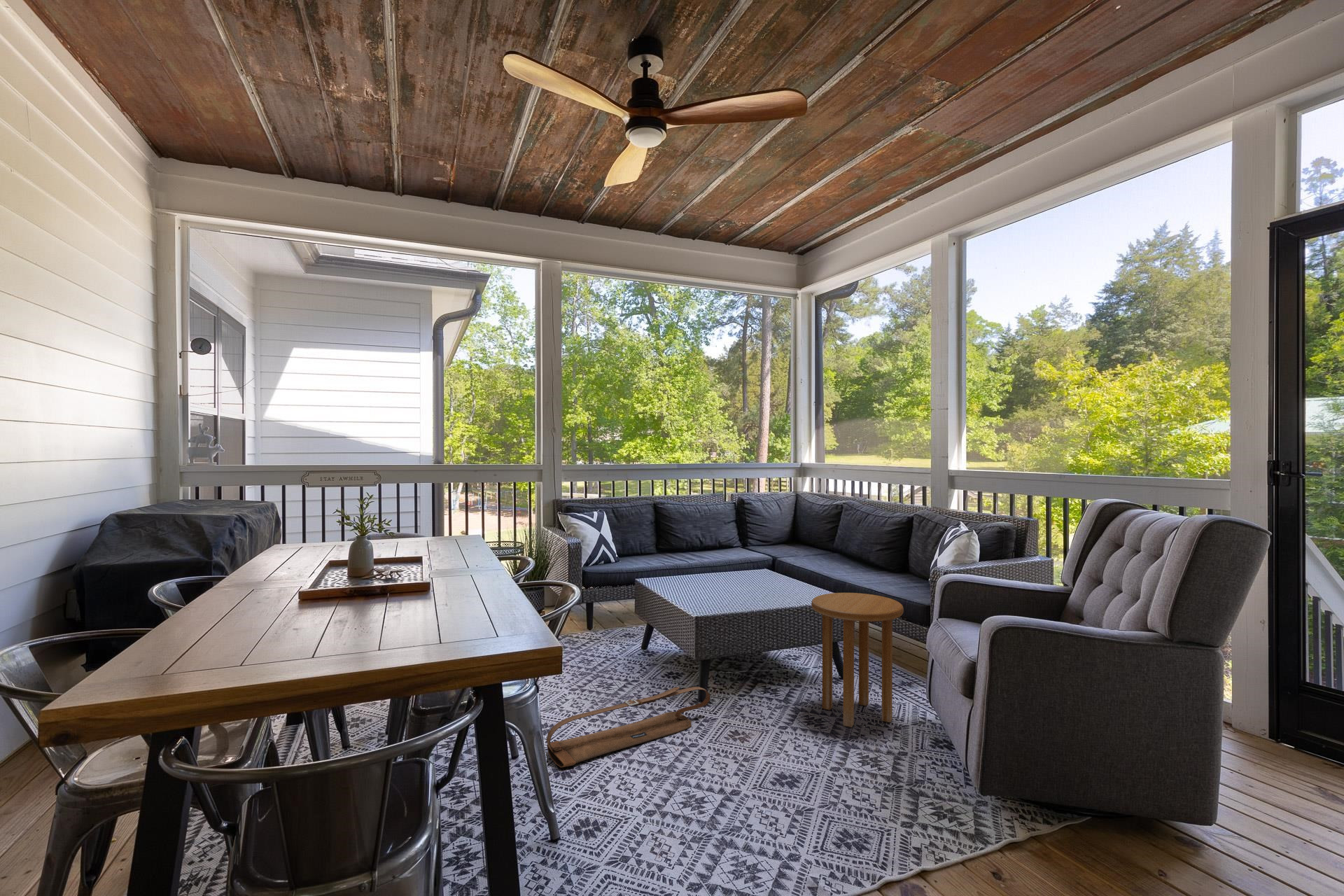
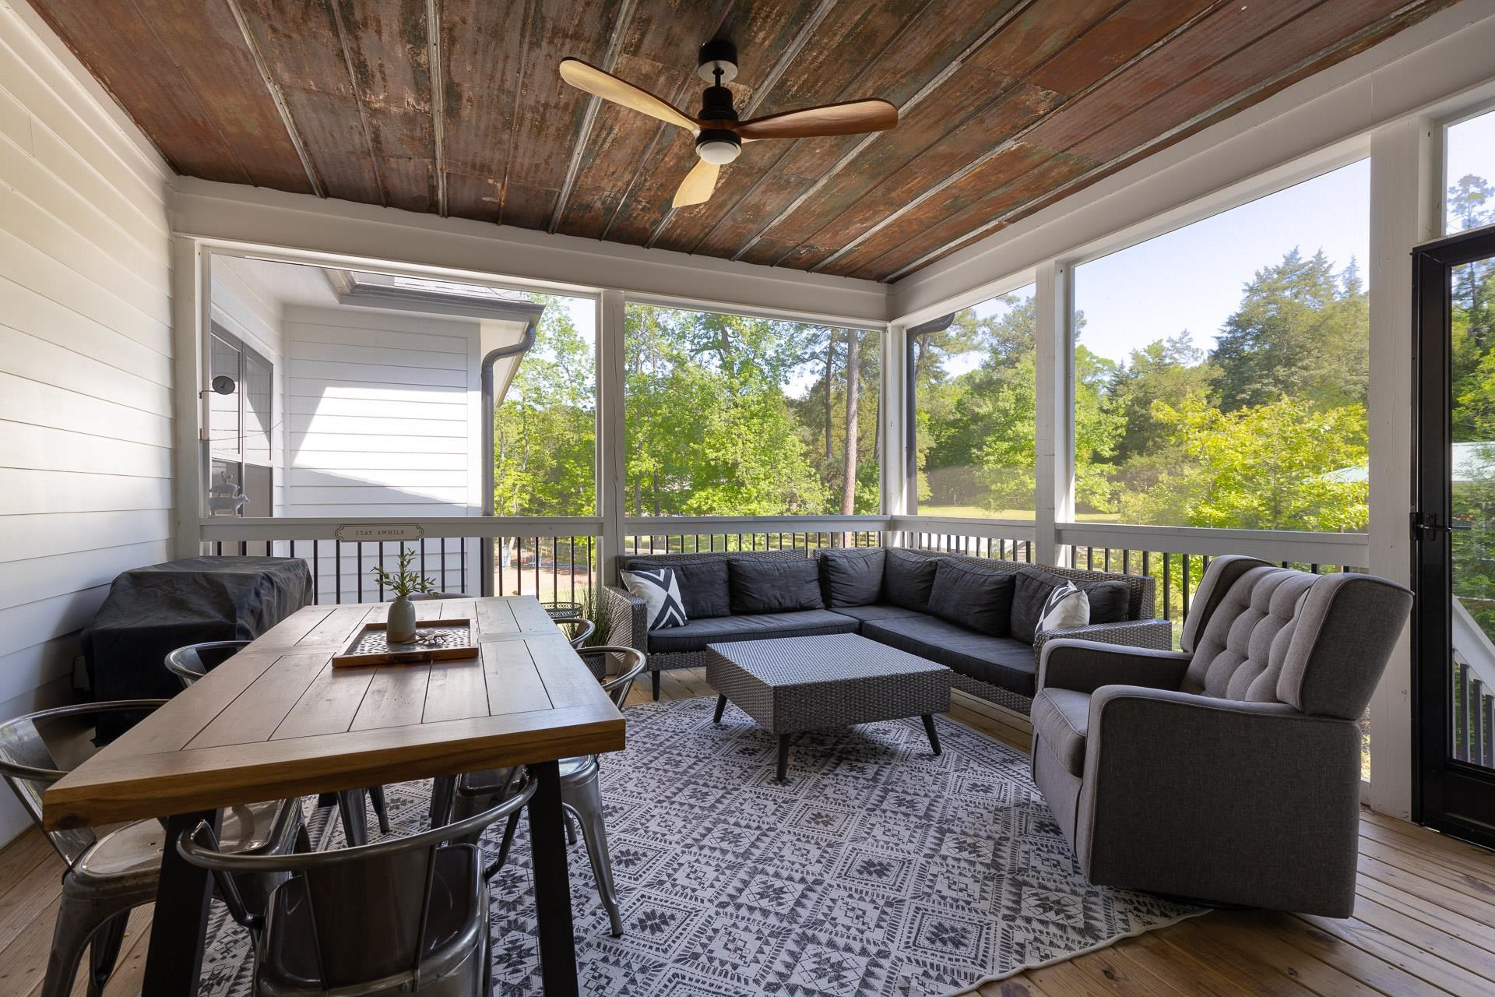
- bag [546,686,711,768]
- side table [811,592,904,728]
